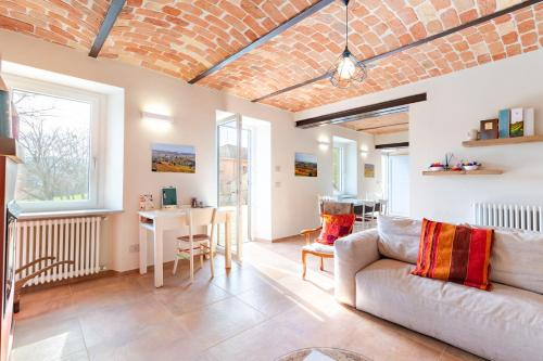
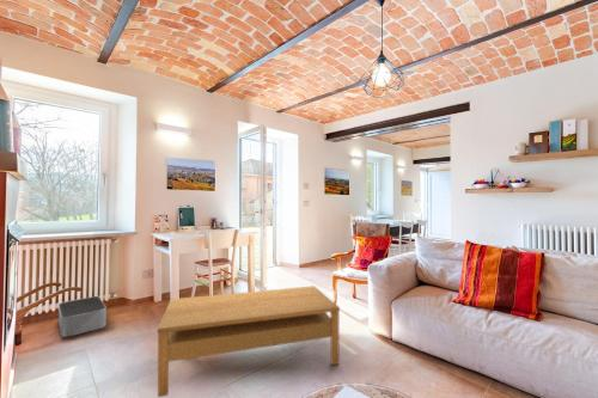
+ coffee table [157,284,341,398]
+ storage bin [57,295,108,338]
